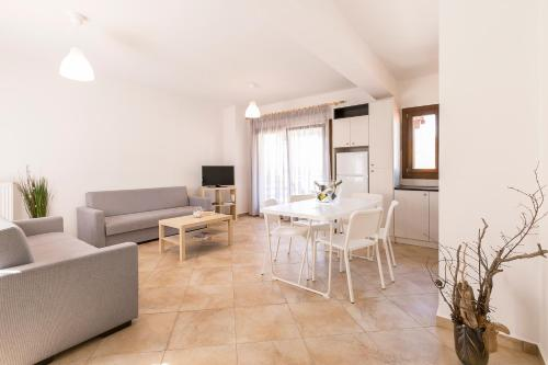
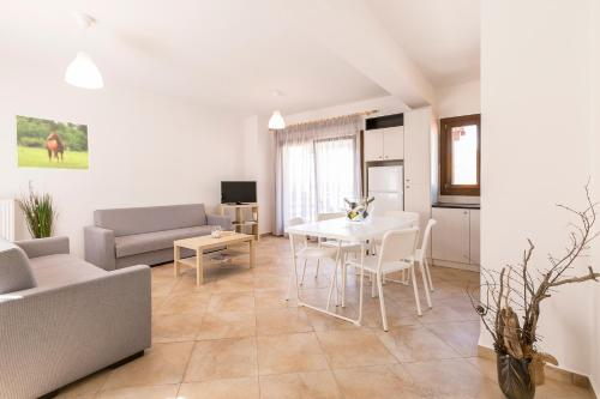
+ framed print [13,113,91,171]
